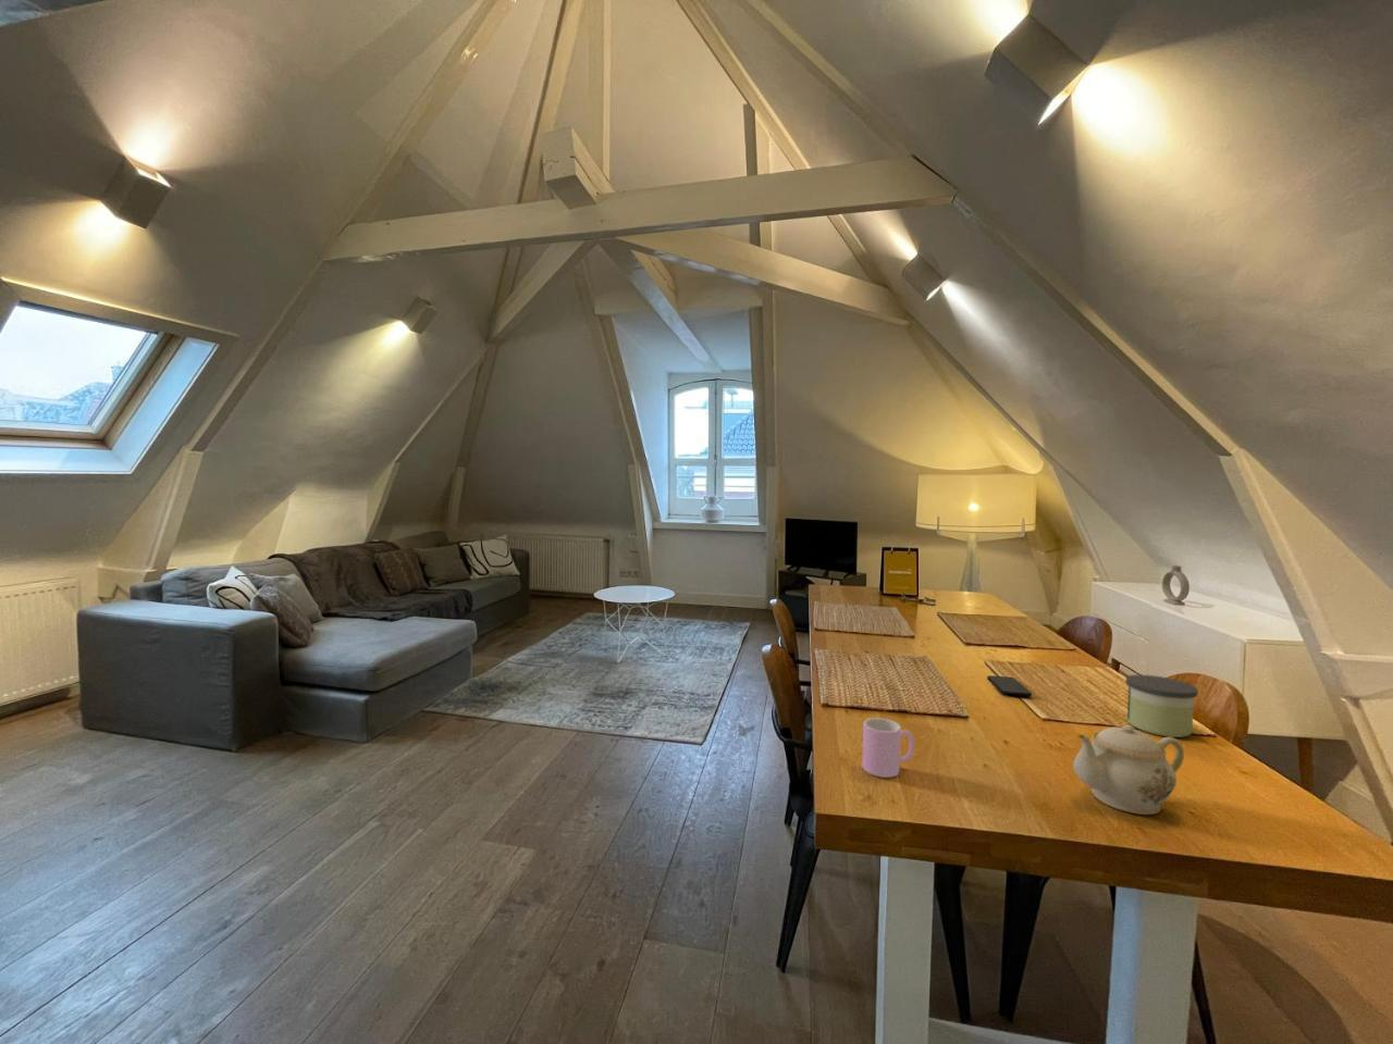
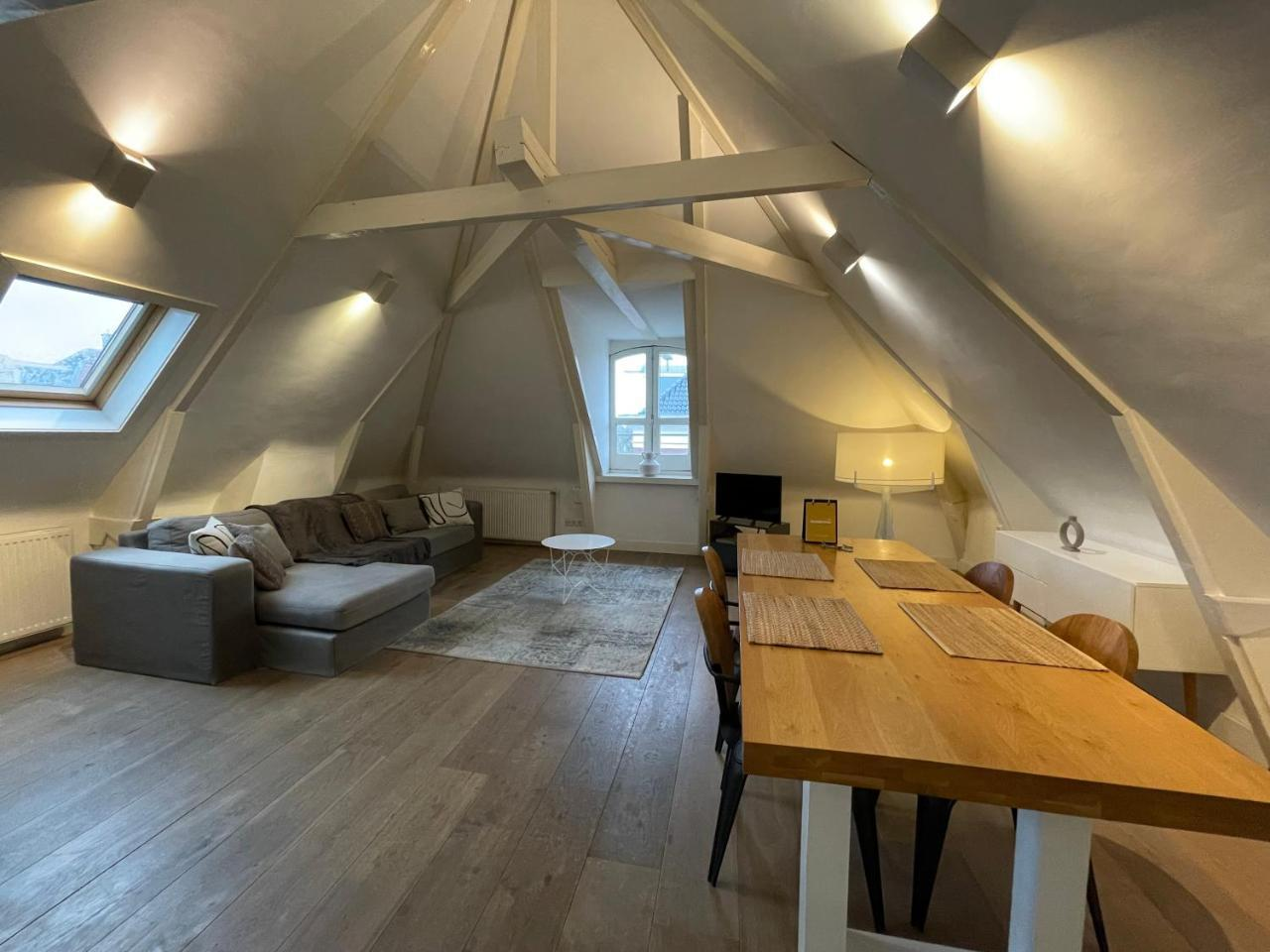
- candle [1124,673,1199,738]
- cup [861,717,915,779]
- smartphone [986,674,1033,697]
- teapot [1072,724,1185,816]
